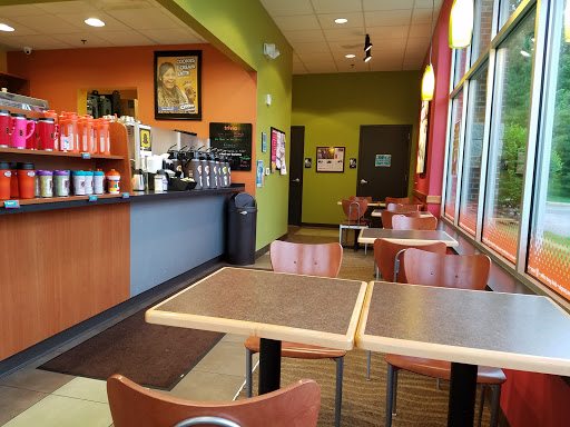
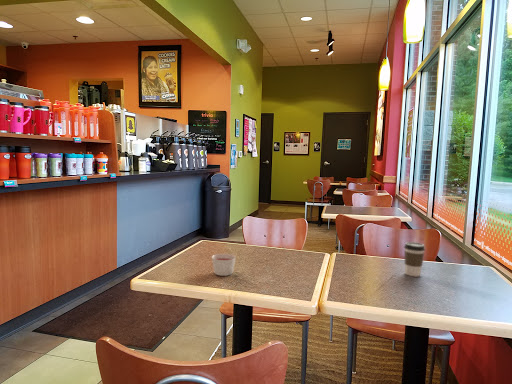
+ coffee cup [403,241,426,277]
+ candle [211,253,237,277]
